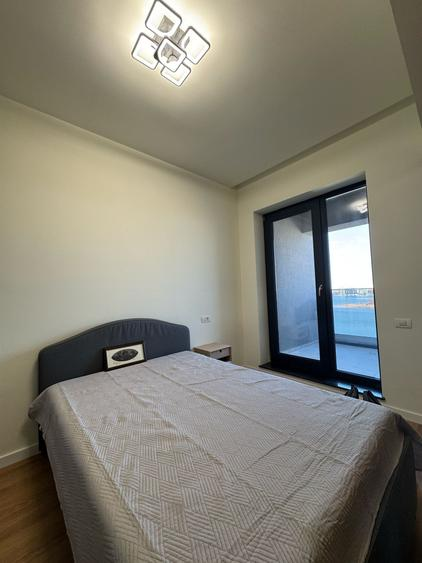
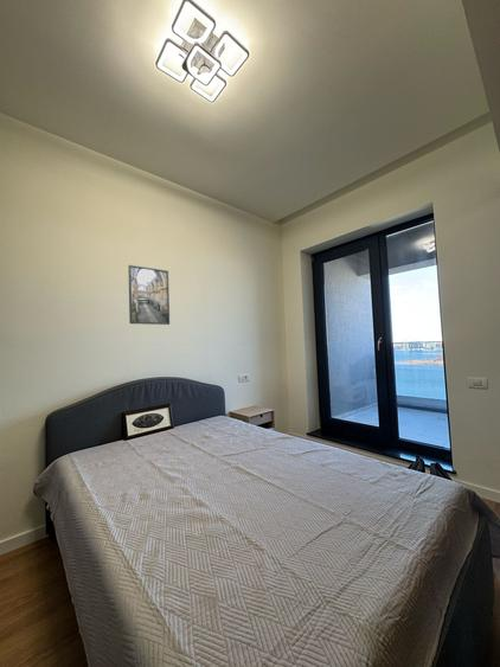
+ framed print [127,264,171,326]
